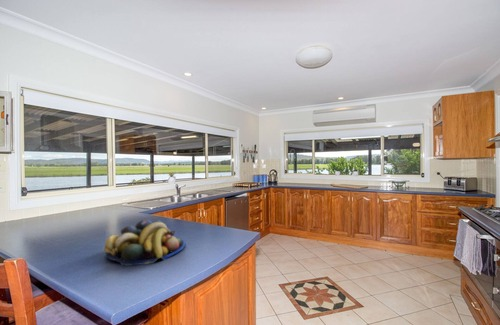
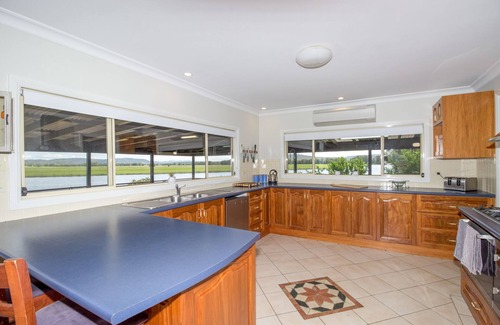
- fruit bowl [103,219,186,267]
